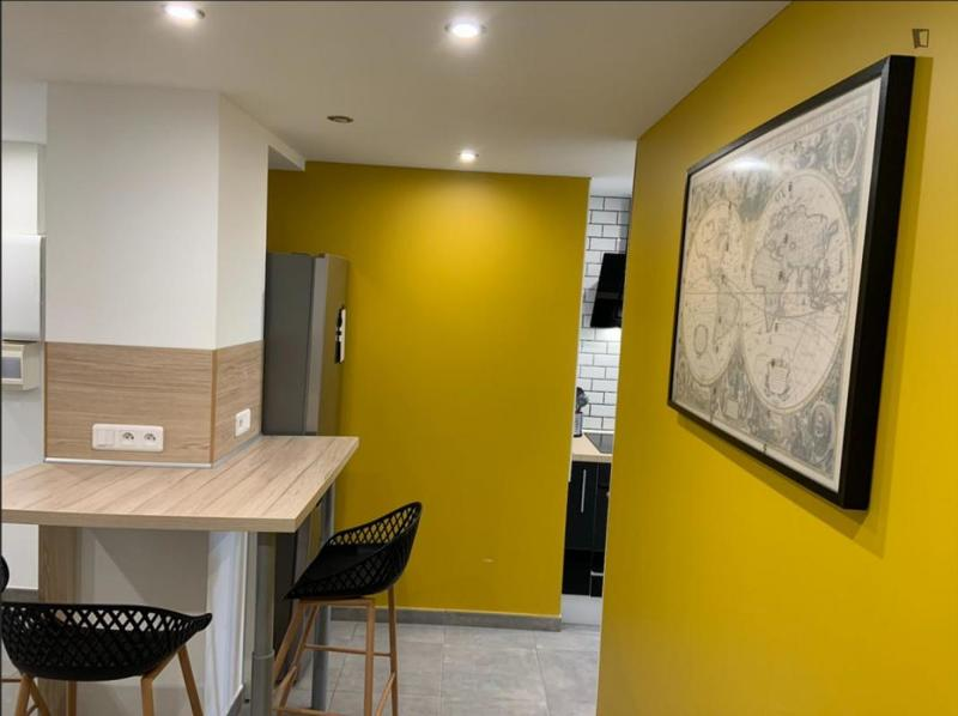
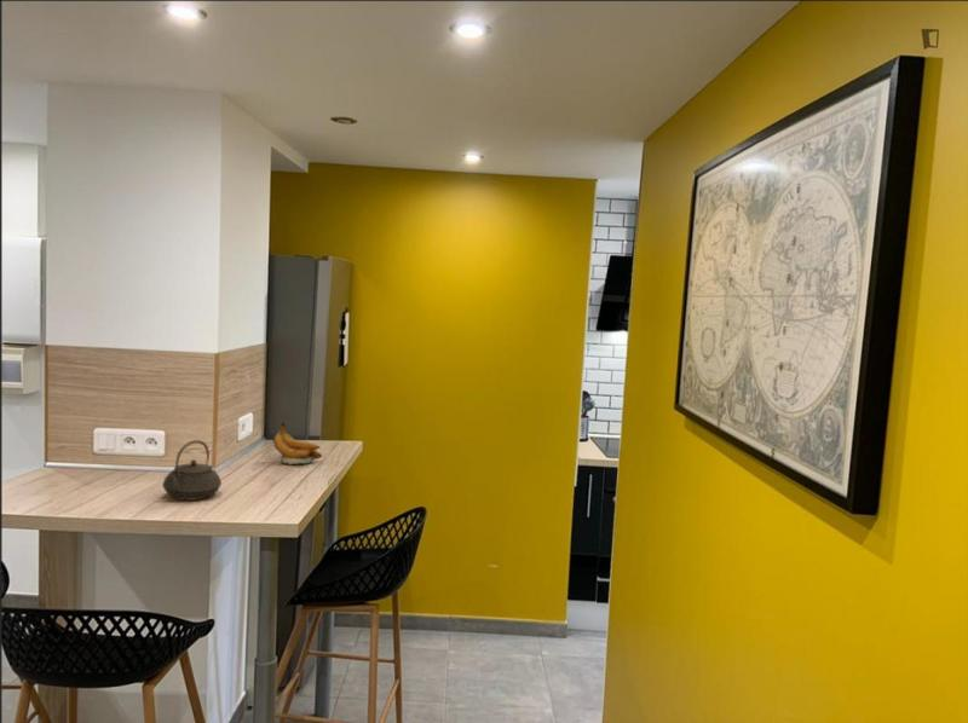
+ banana [272,421,323,465]
+ teapot [161,439,223,502]
